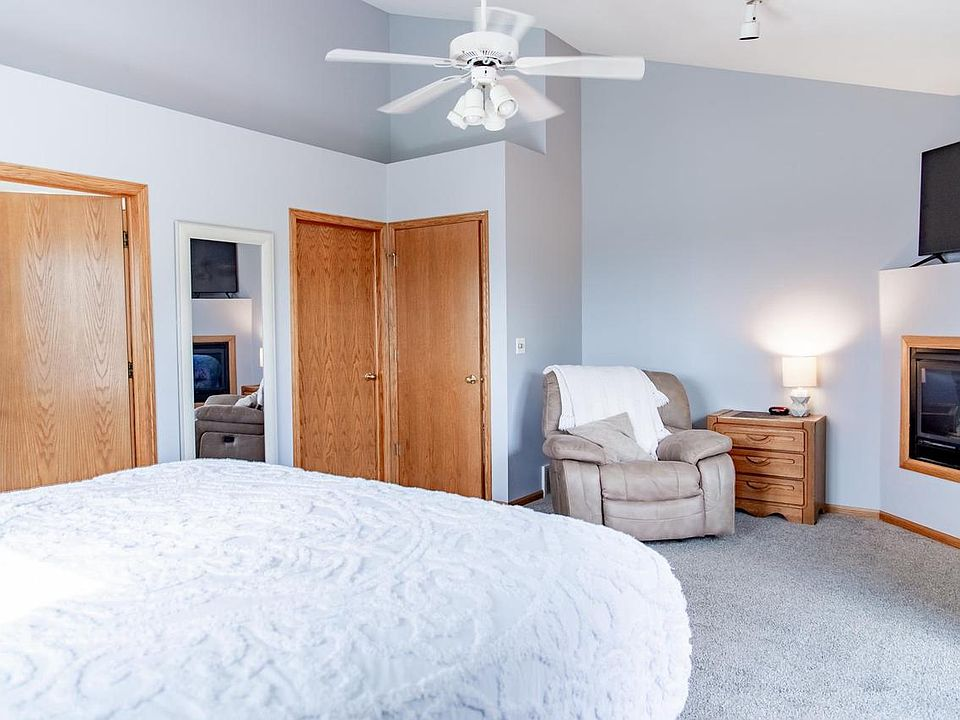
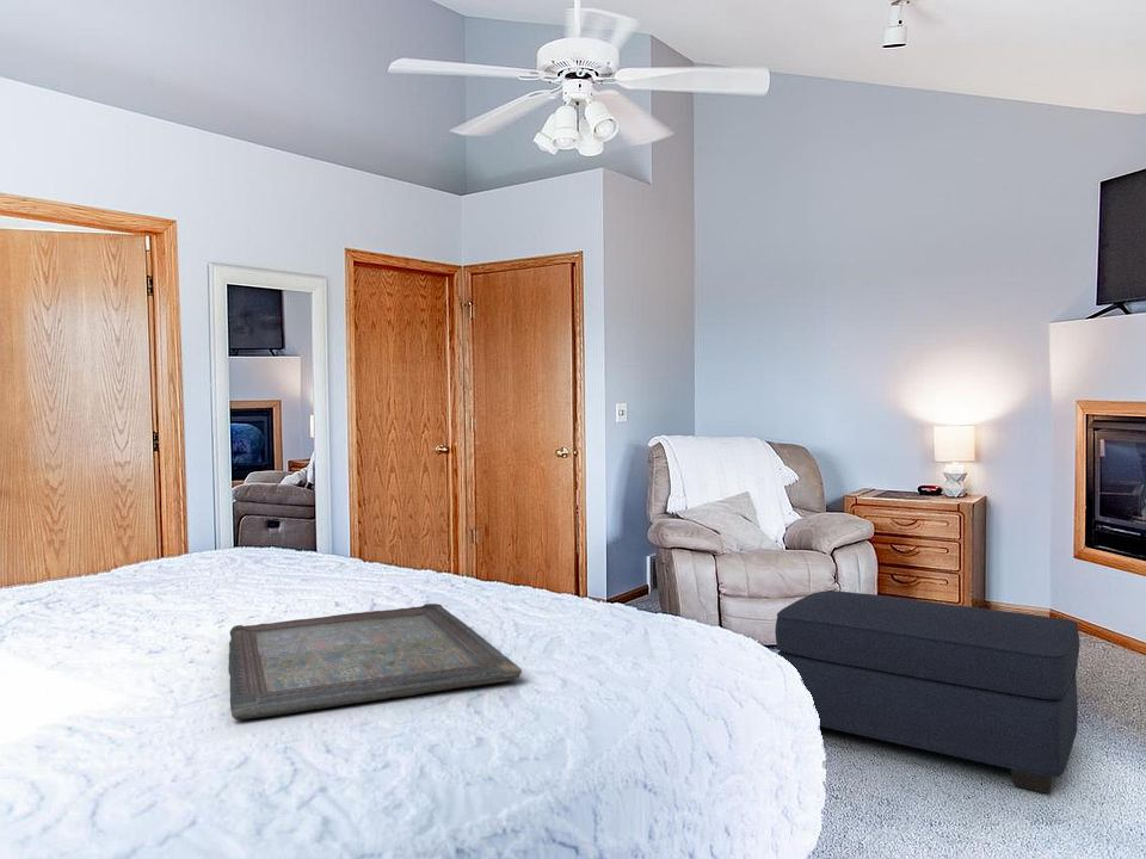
+ ottoman [774,589,1080,795]
+ serving tray [227,602,523,721]
